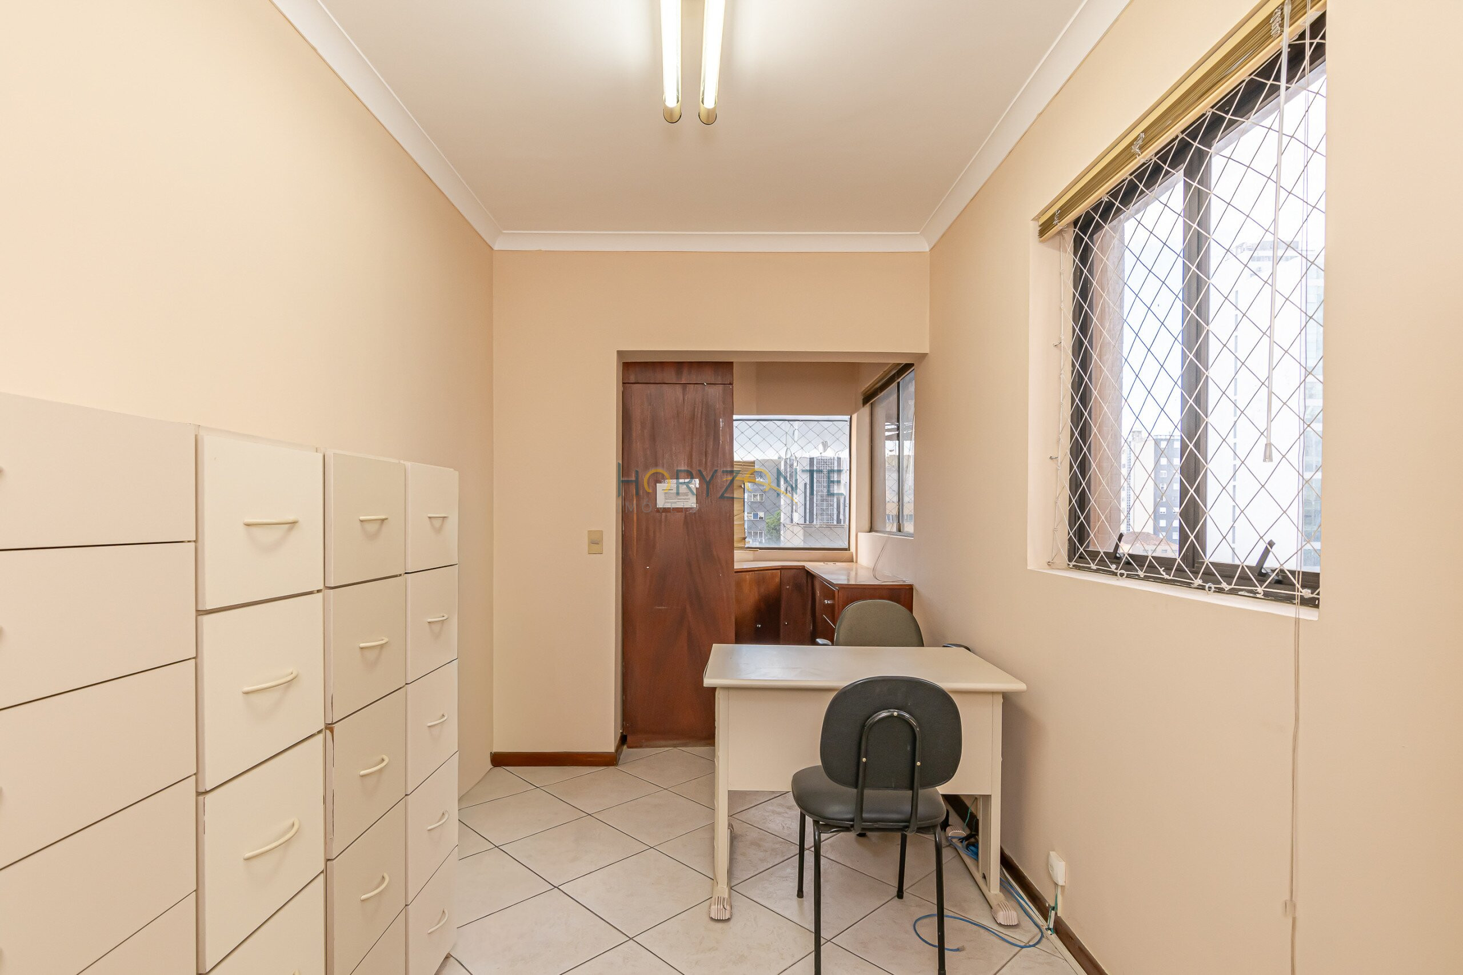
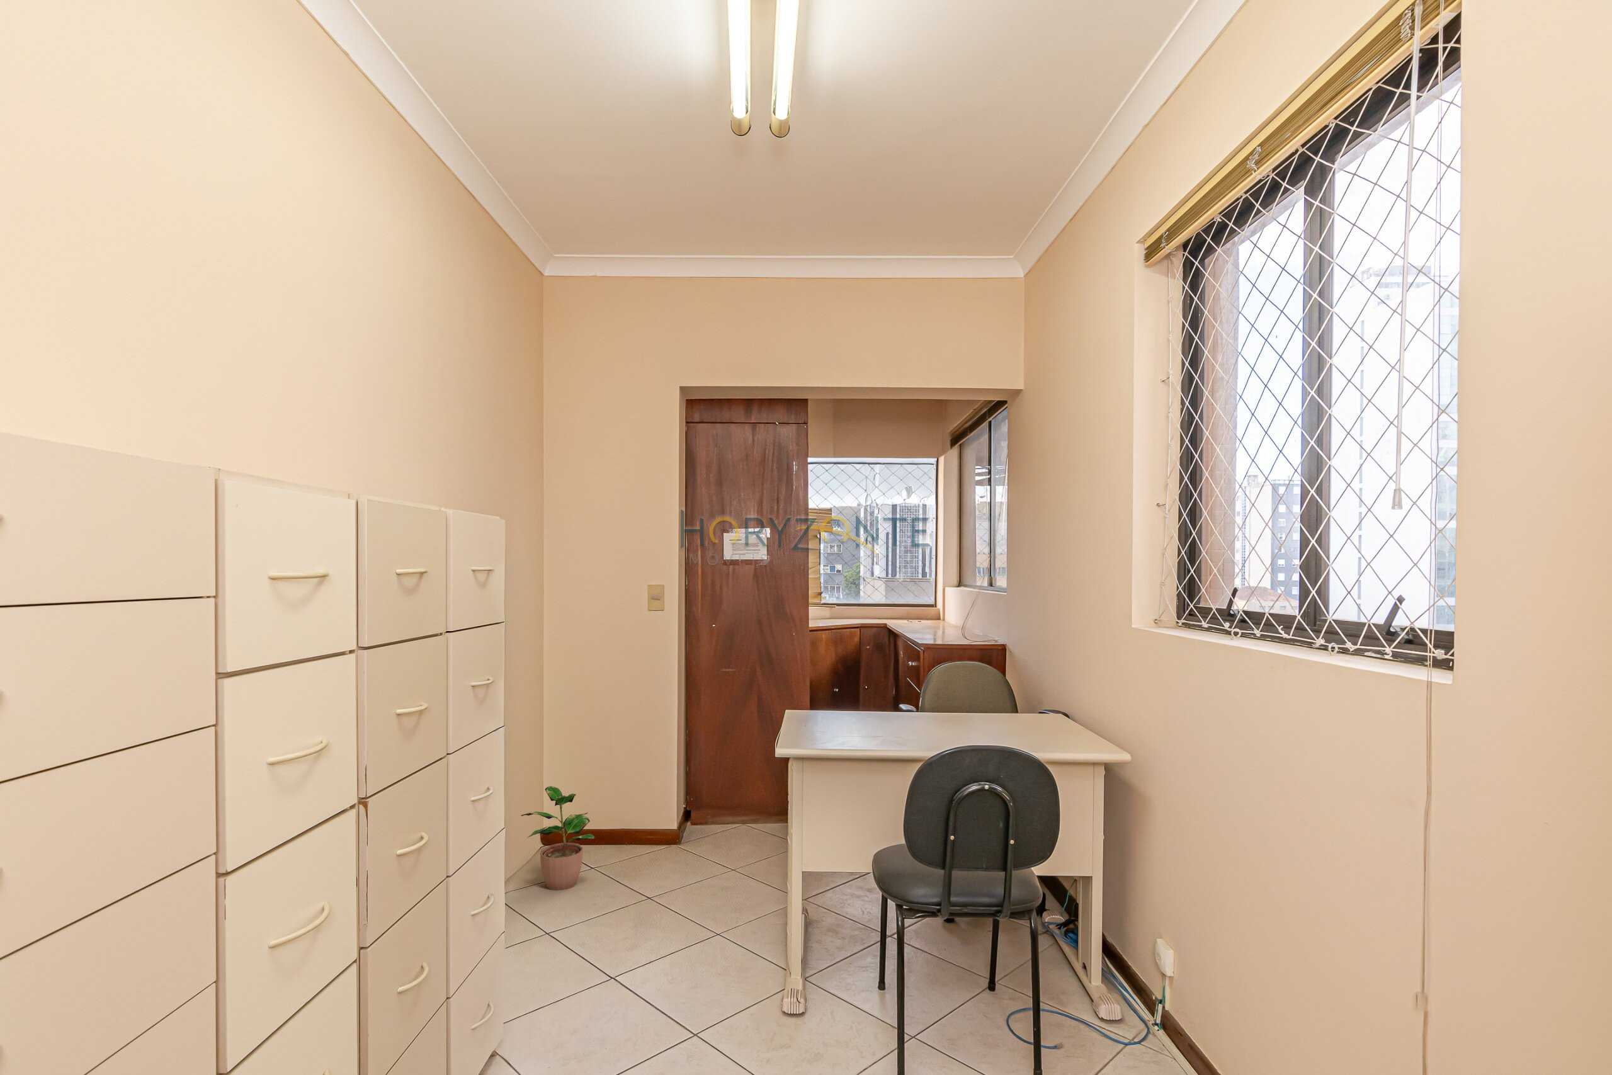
+ potted plant [521,786,596,891]
